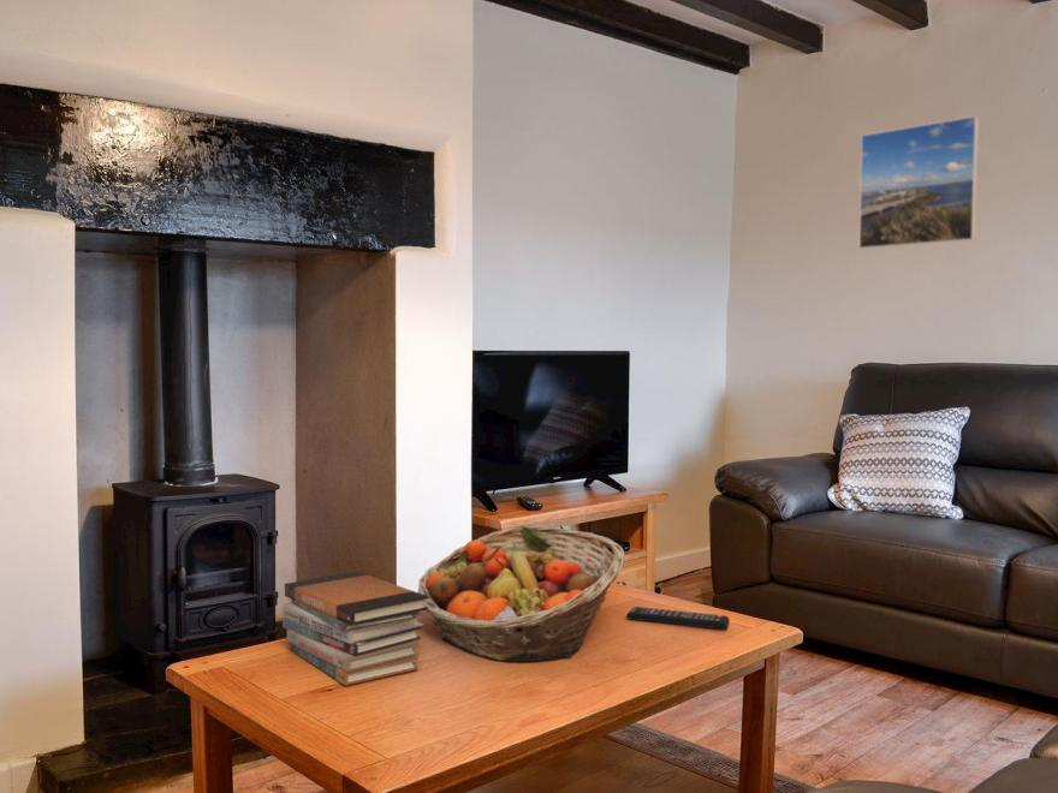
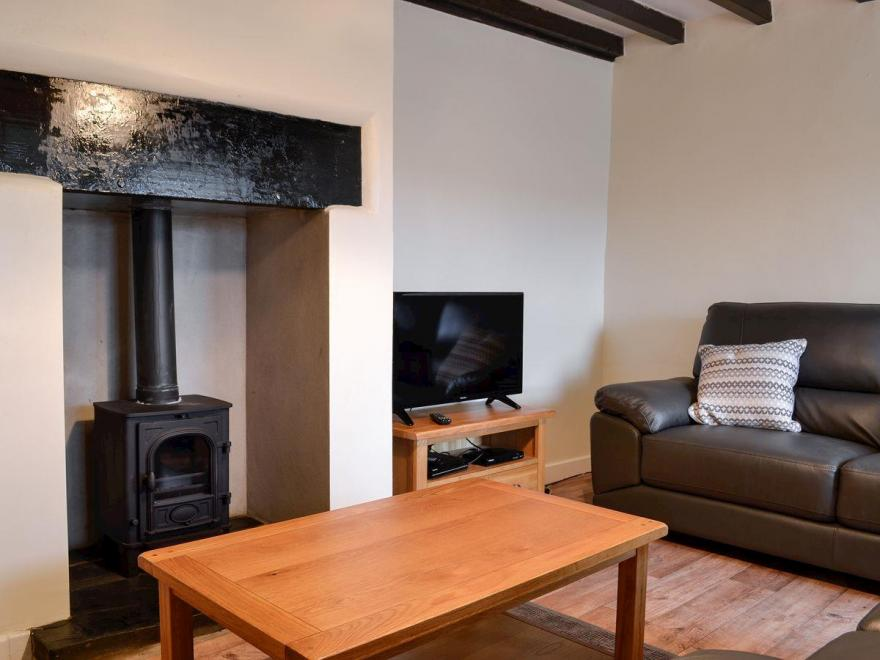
- book stack [281,571,428,687]
- remote control [625,606,731,631]
- fruit basket [417,525,626,662]
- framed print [857,114,980,250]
